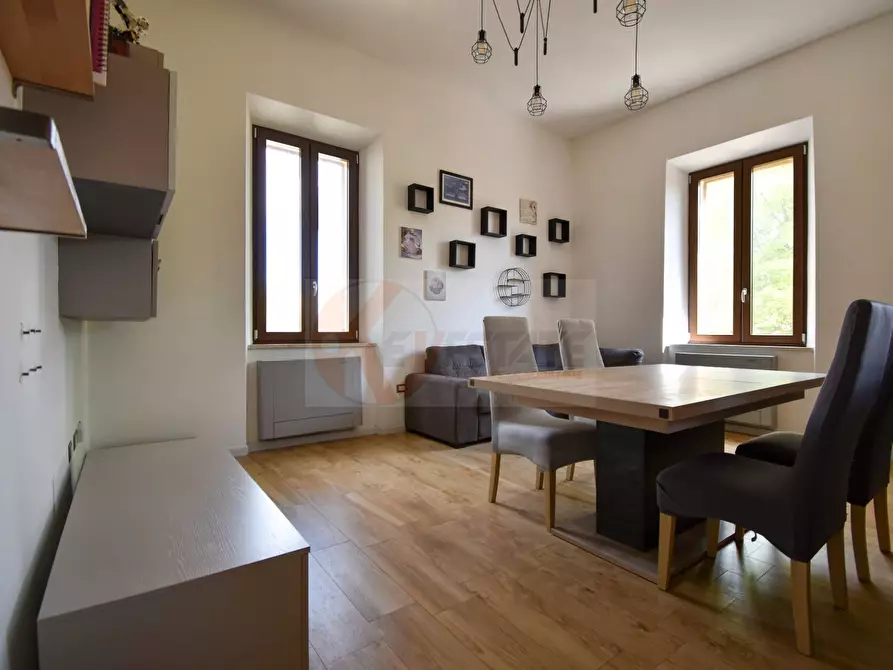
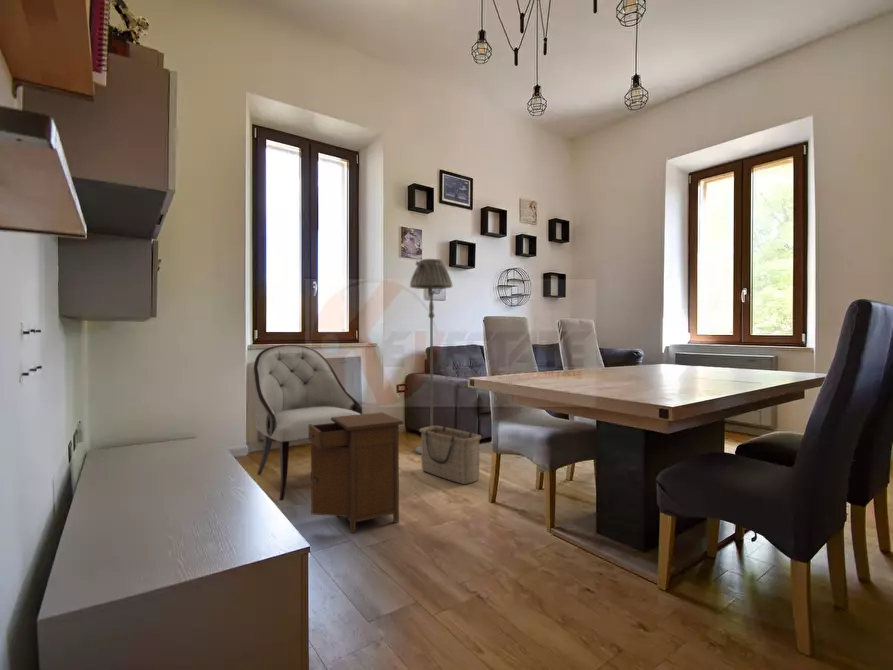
+ floor lamp [409,258,453,455]
+ basket [418,425,483,485]
+ nightstand [308,411,405,534]
+ armchair [252,344,363,501]
